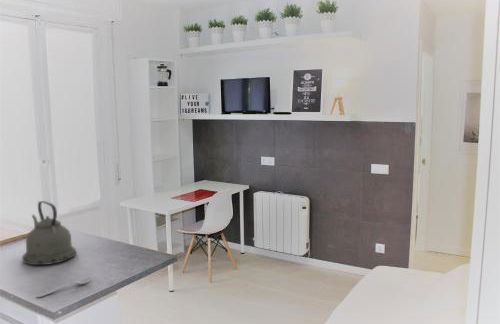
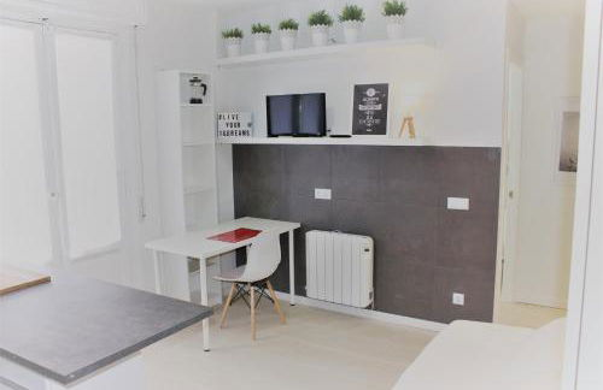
- kettle [21,200,77,266]
- spoon [35,276,93,298]
